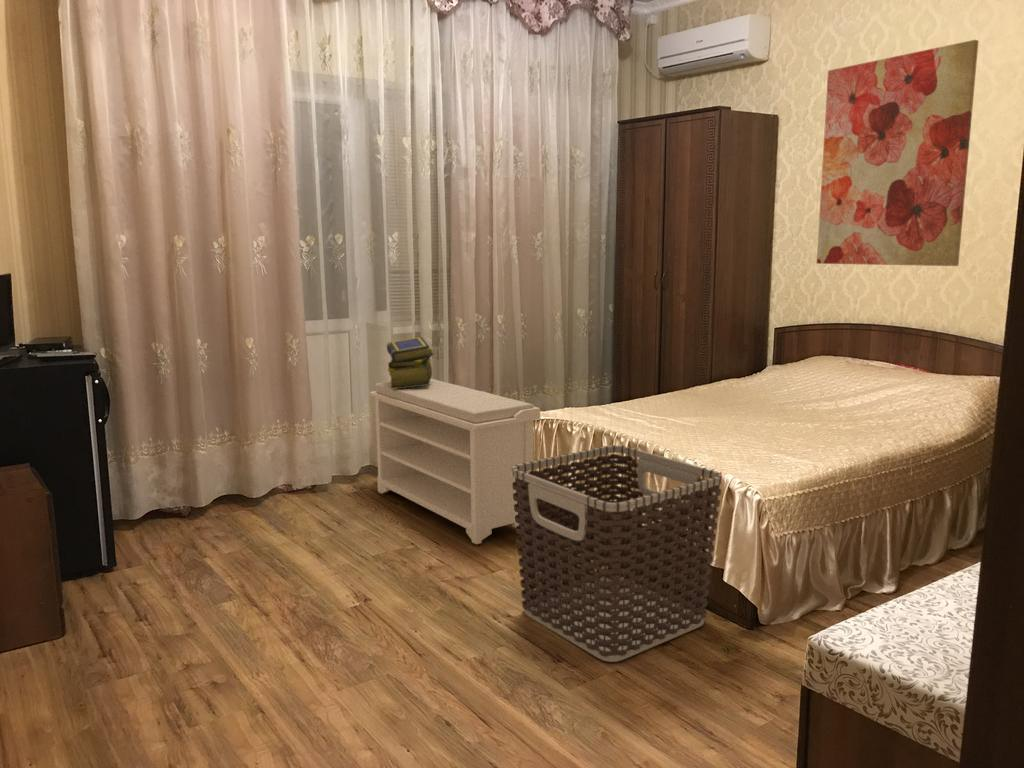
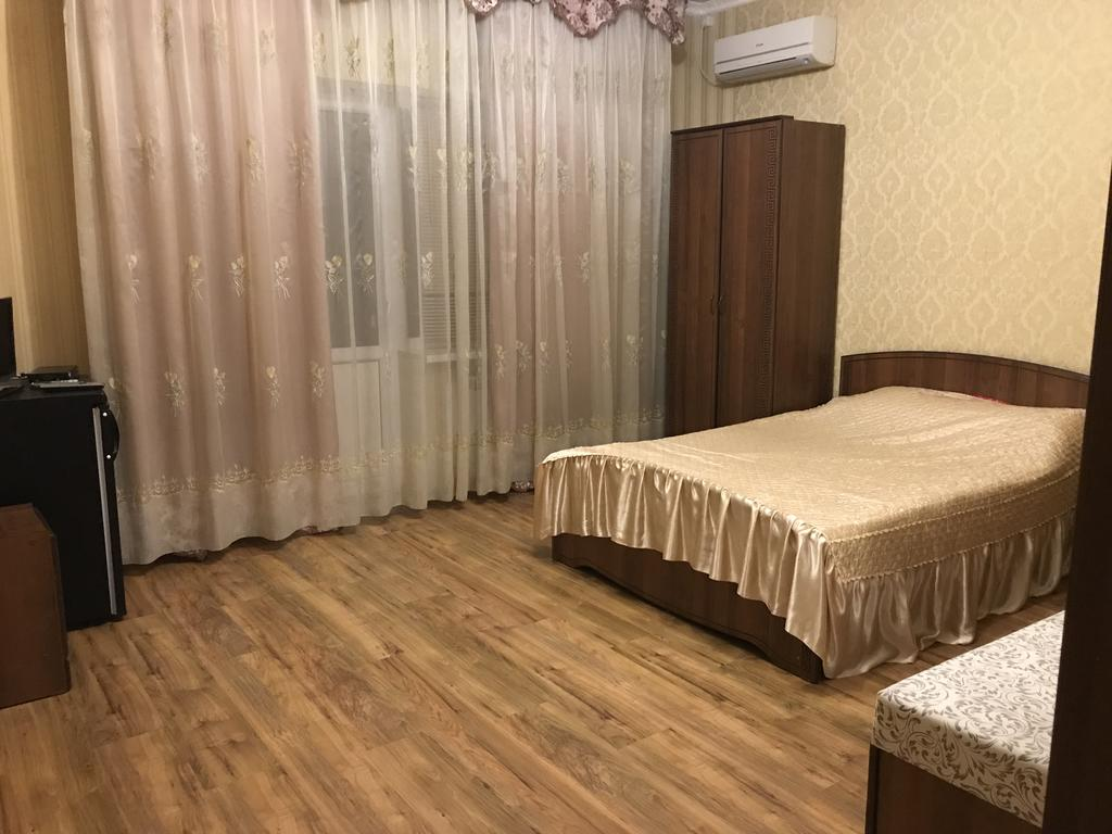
- wall art [816,39,980,267]
- clothes hamper [512,444,723,663]
- stack of books [386,336,435,390]
- bench [369,378,541,545]
